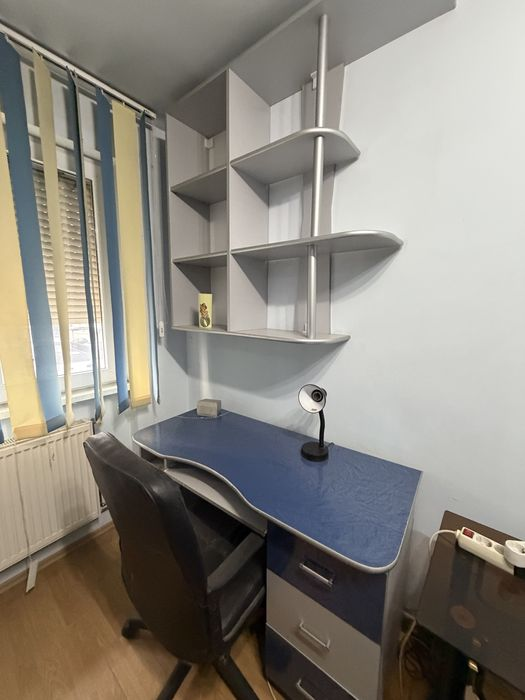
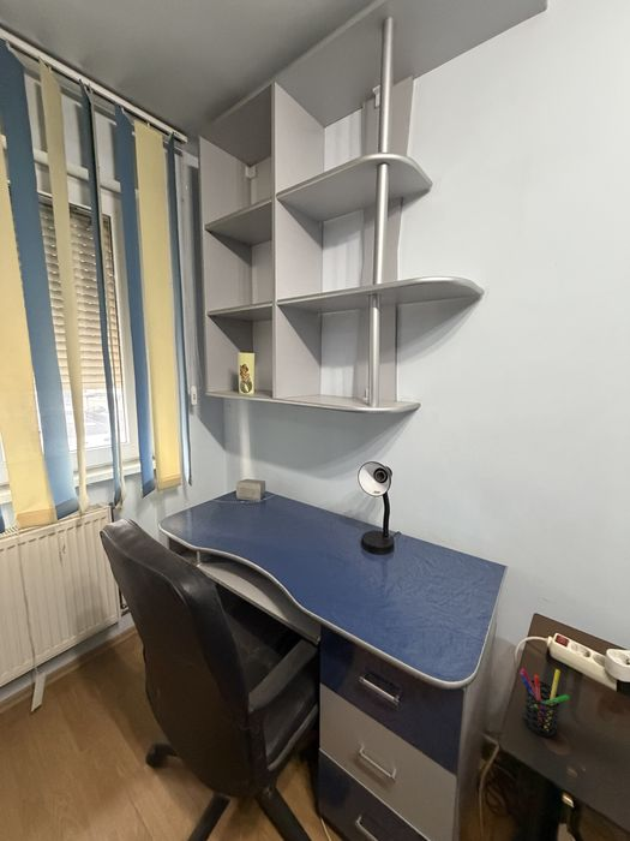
+ pen holder [518,668,570,738]
